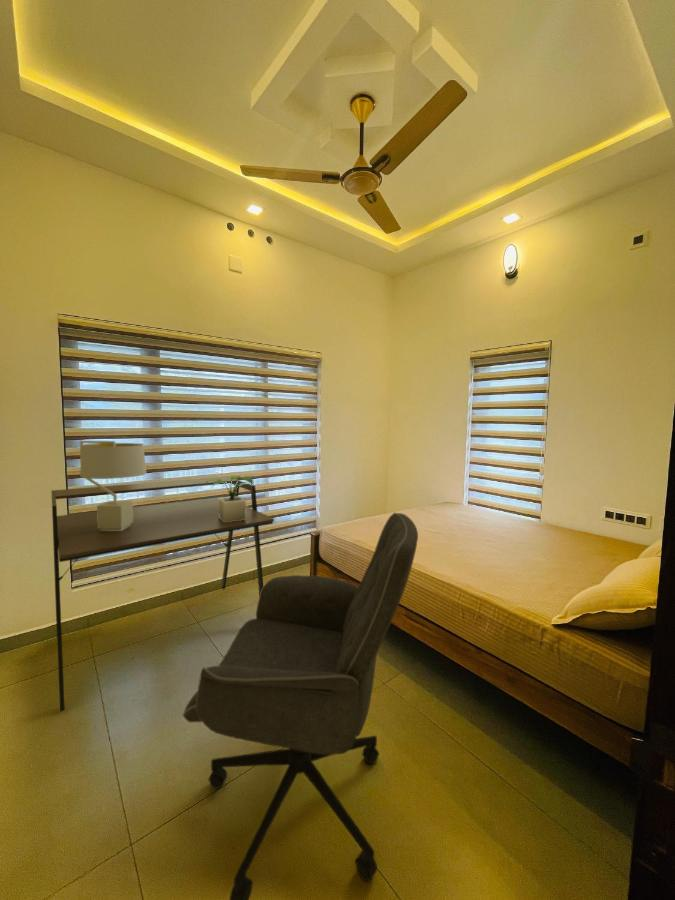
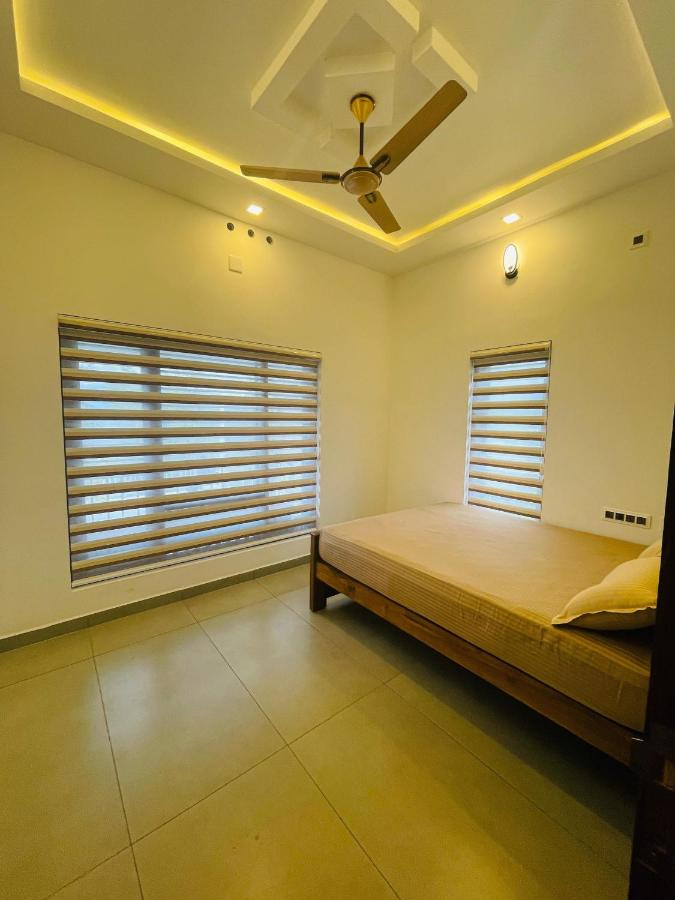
- desk [50,476,275,712]
- potted plant [206,475,254,522]
- office chair [181,512,419,900]
- table lamp [79,440,147,531]
